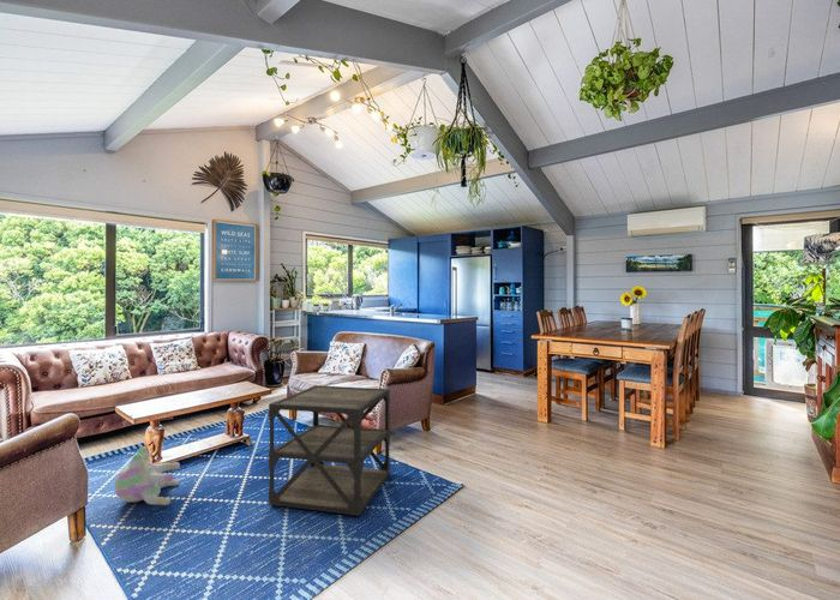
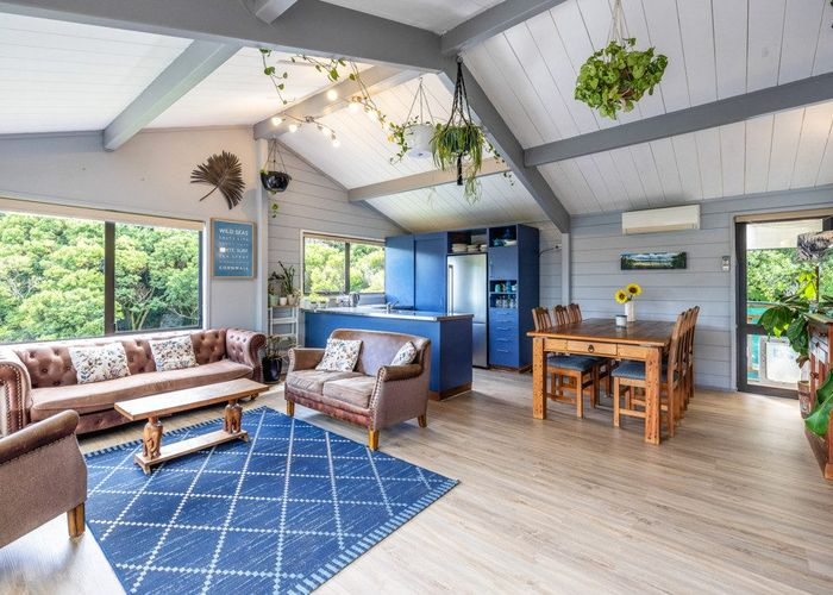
- side table [268,384,391,517]
- plush toy [114,446,181,506]
